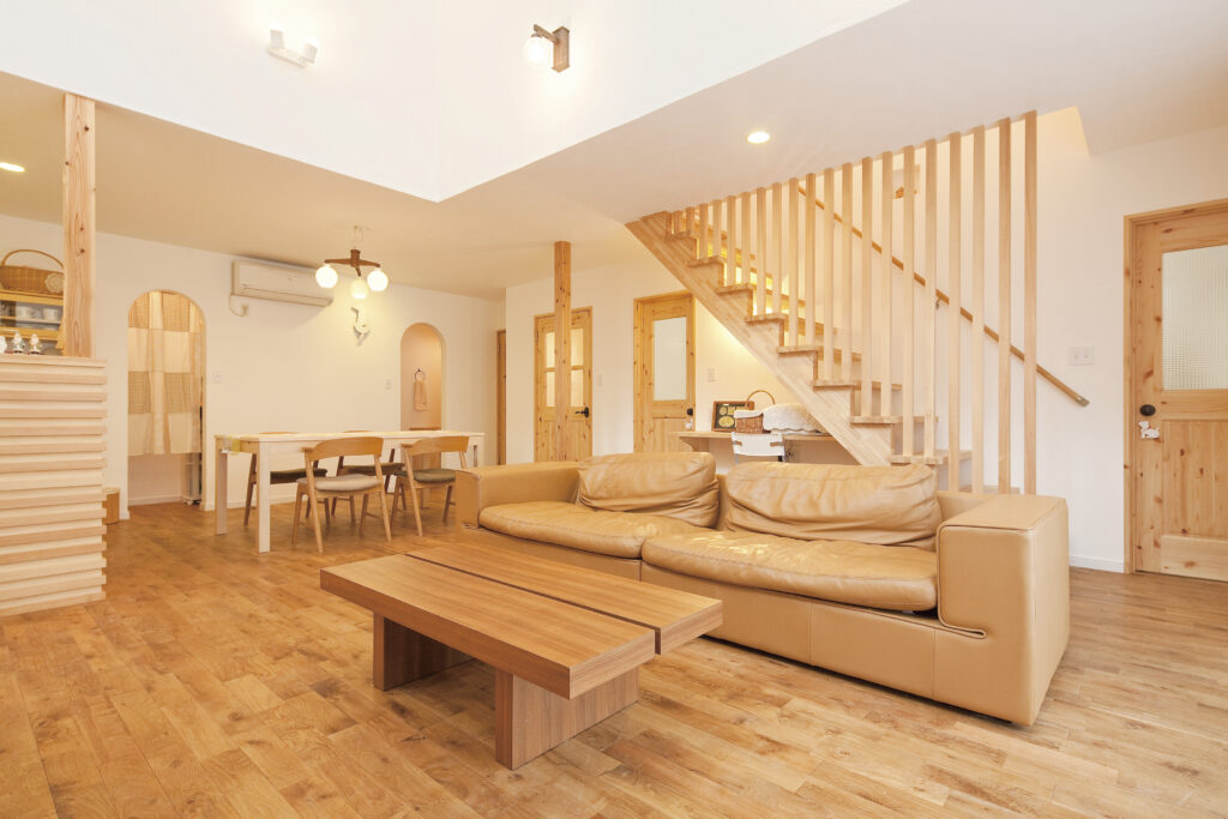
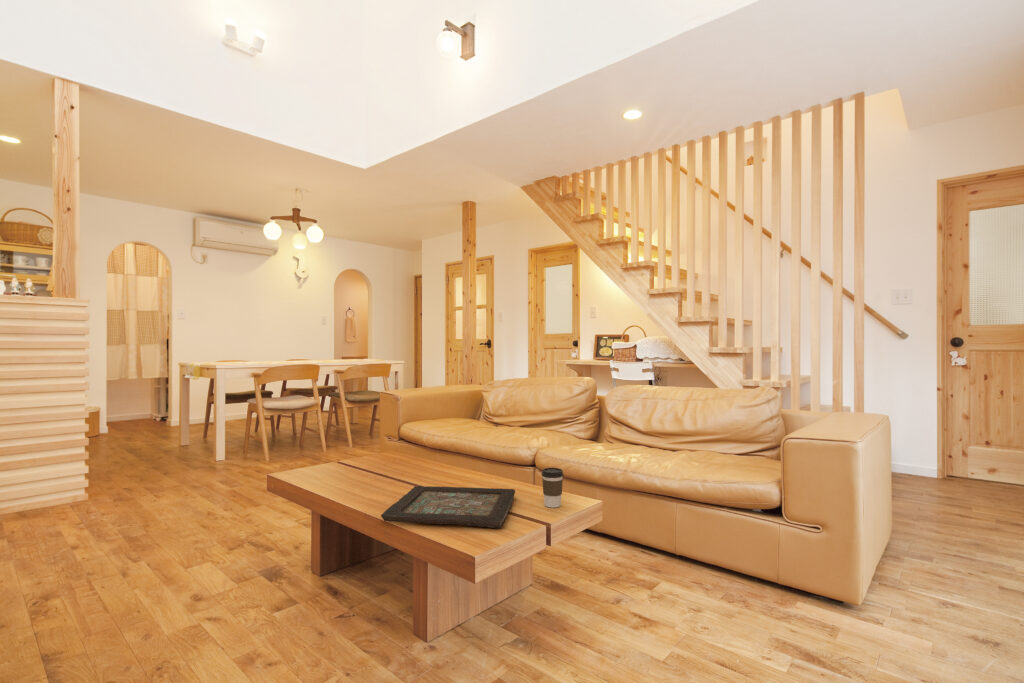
+ coffee cup [541,467,565,509]
+ decorative tray [380,485,516,529]
